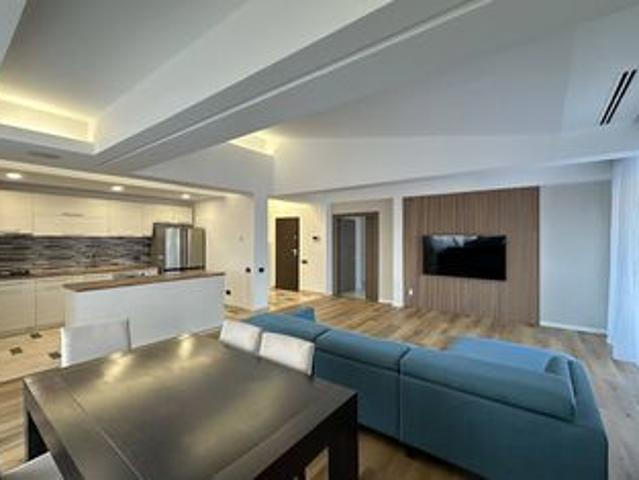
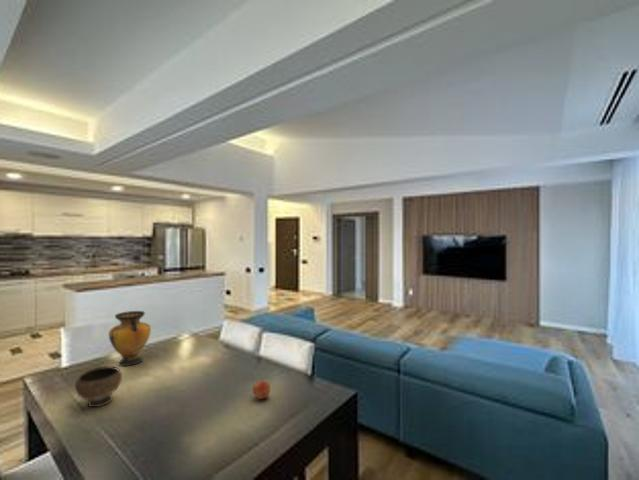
+ apple [251,378,271,400]
+ bowl [74,365,123,408]
+ vase [108,310,152,367]
